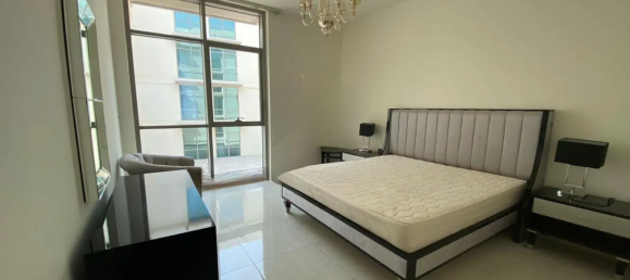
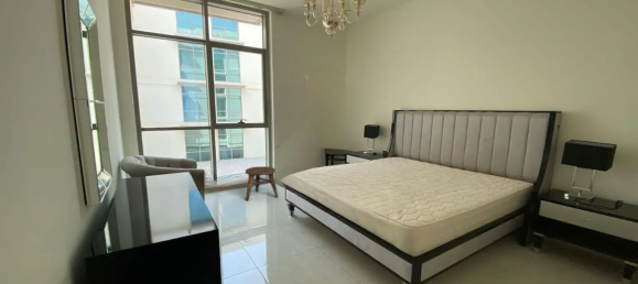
+ stool [245,165,279,201]
